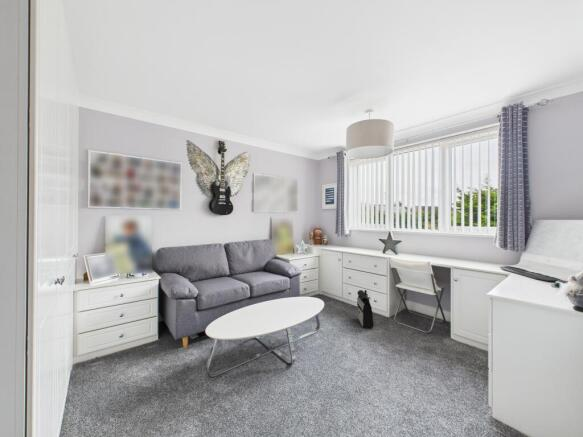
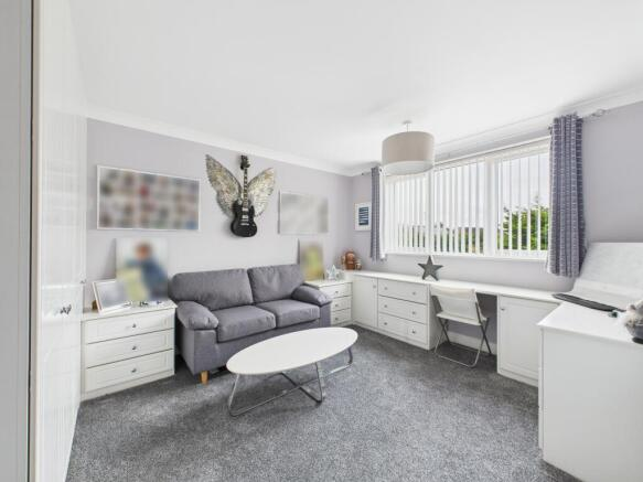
- backpack [356,289,375,329]
